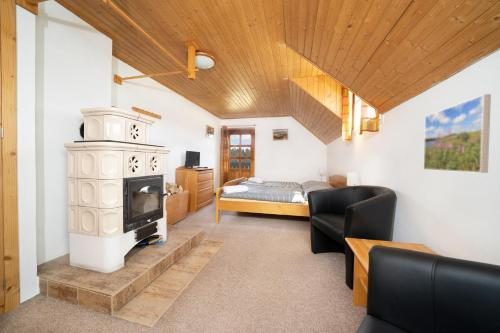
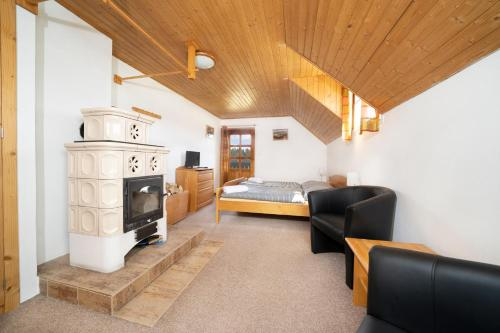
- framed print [423,93,492,174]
